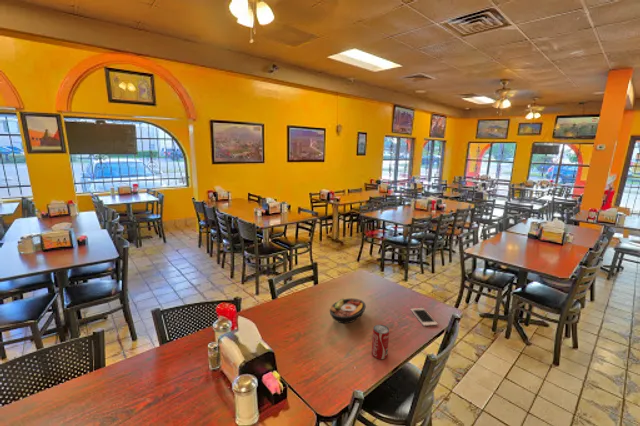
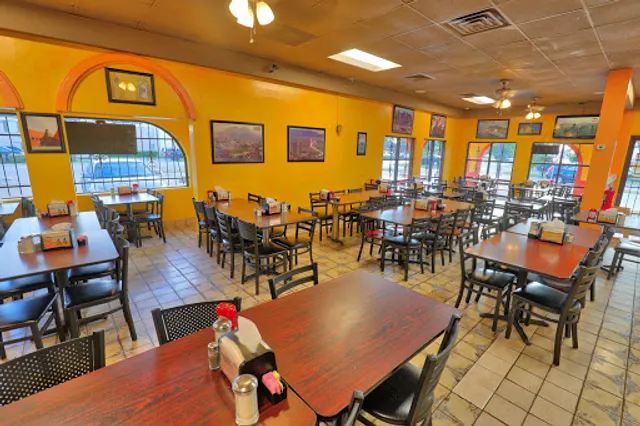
- beverage can [371,324,390,360]
- cell phone [410,307,439,327]
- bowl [328,297,367,324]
